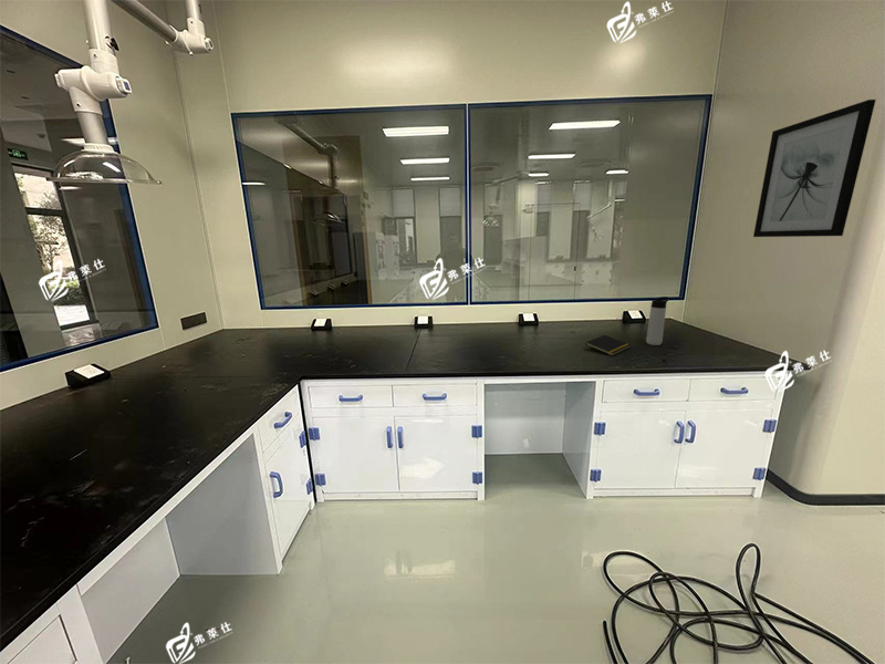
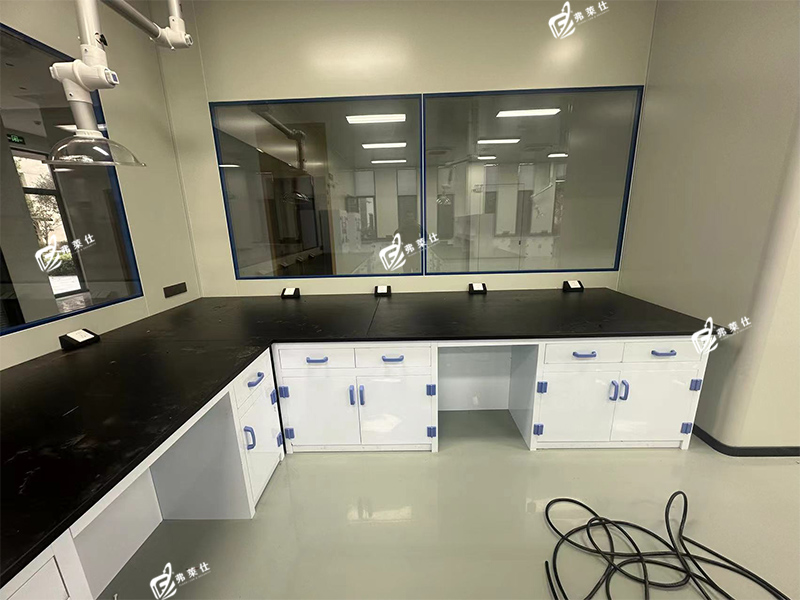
- thermos bottle [645,295,670,346]
- notepad [584,334,632,356]
- wall art [752,98,877,238]
